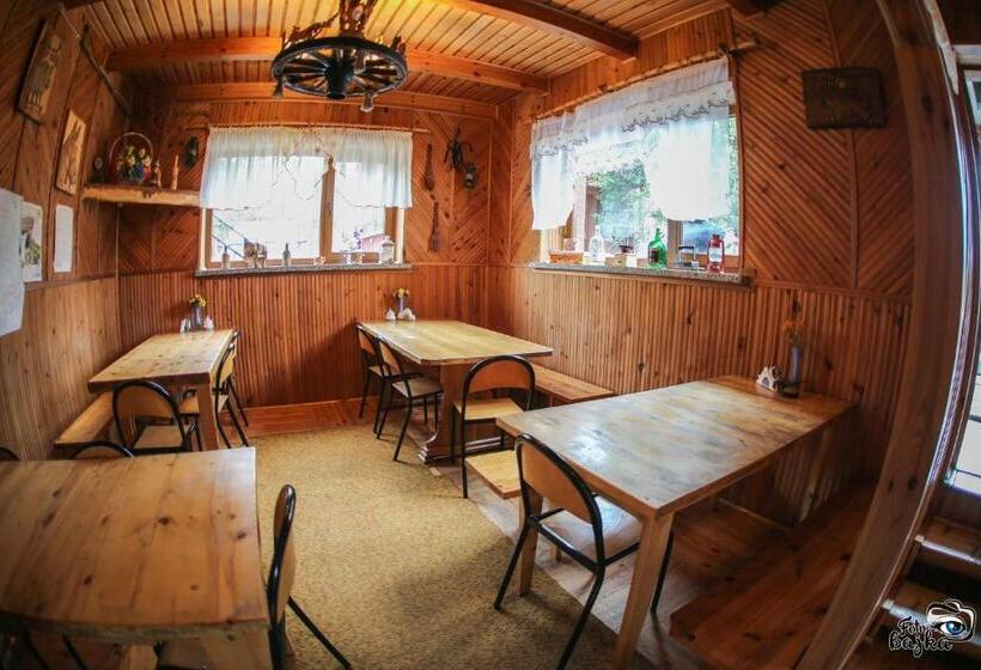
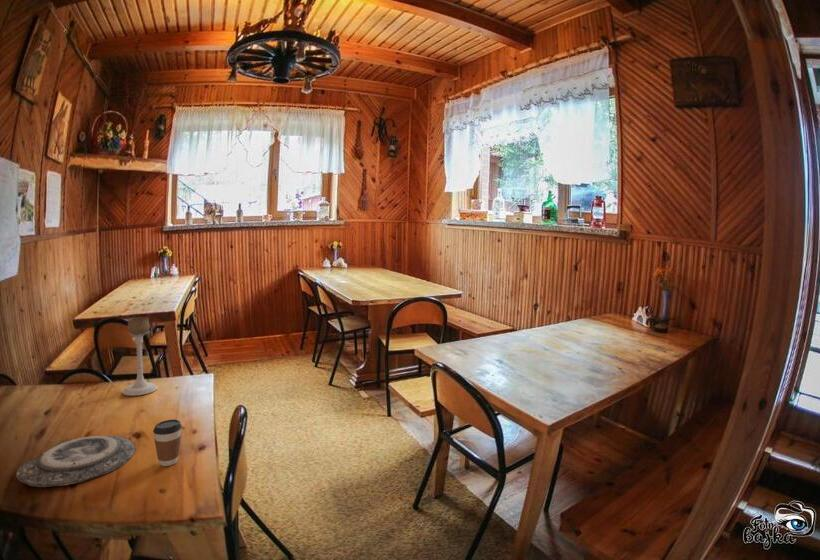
+ coffee cup [152,418,183,467]
+ plate [16,434,137,488]
+ candle holder [121,316,159,397]
